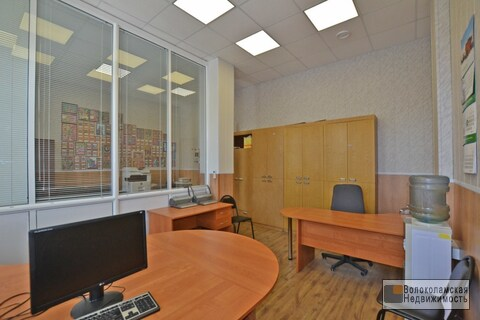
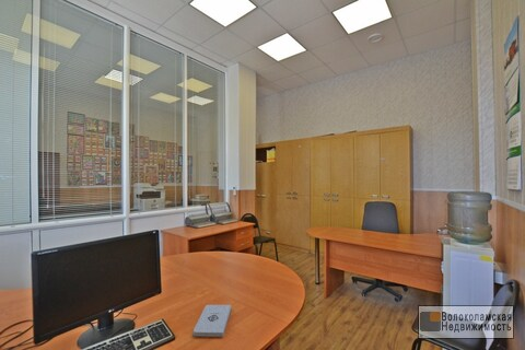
+ notepad [192,304,233,338]
